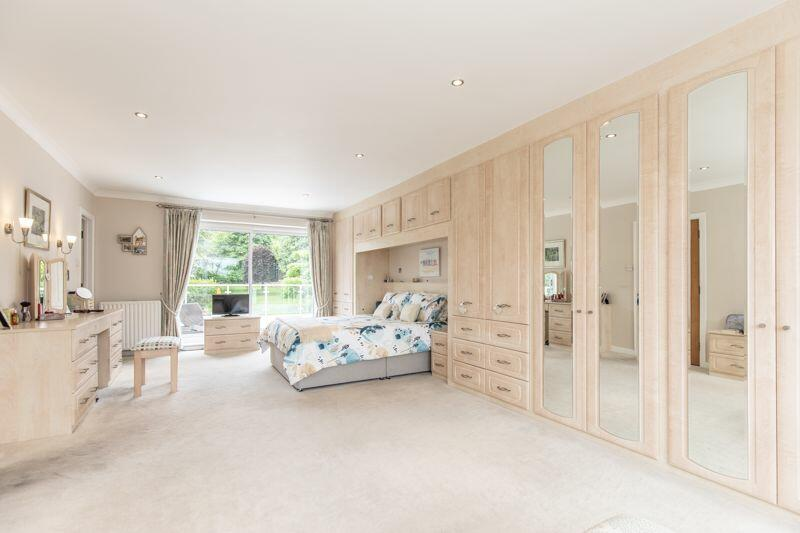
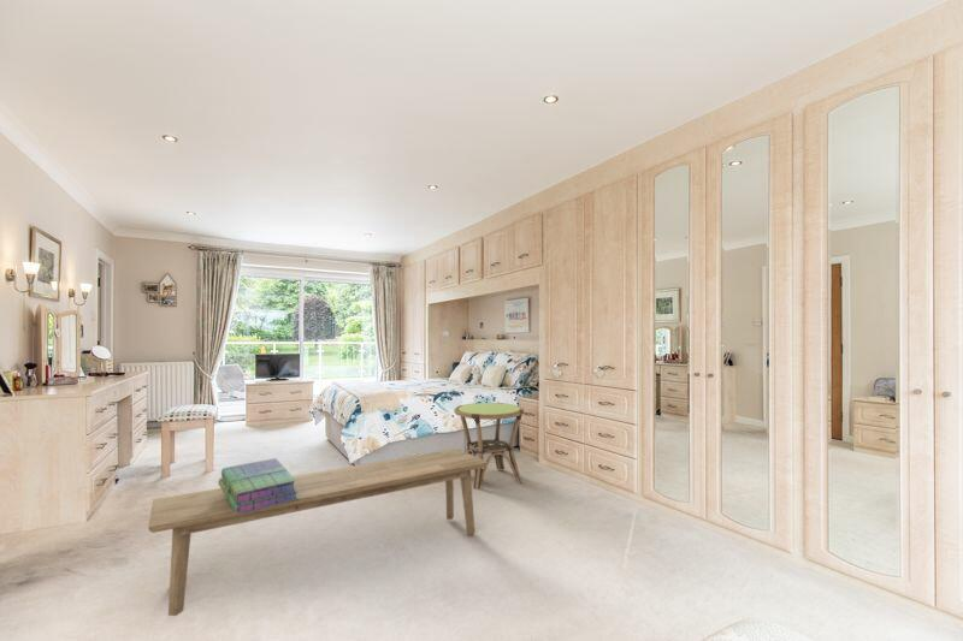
+ bench [147,447,490,617]
+ stack of books [217,457,299,515]
+ side table [453,402,525,491]
